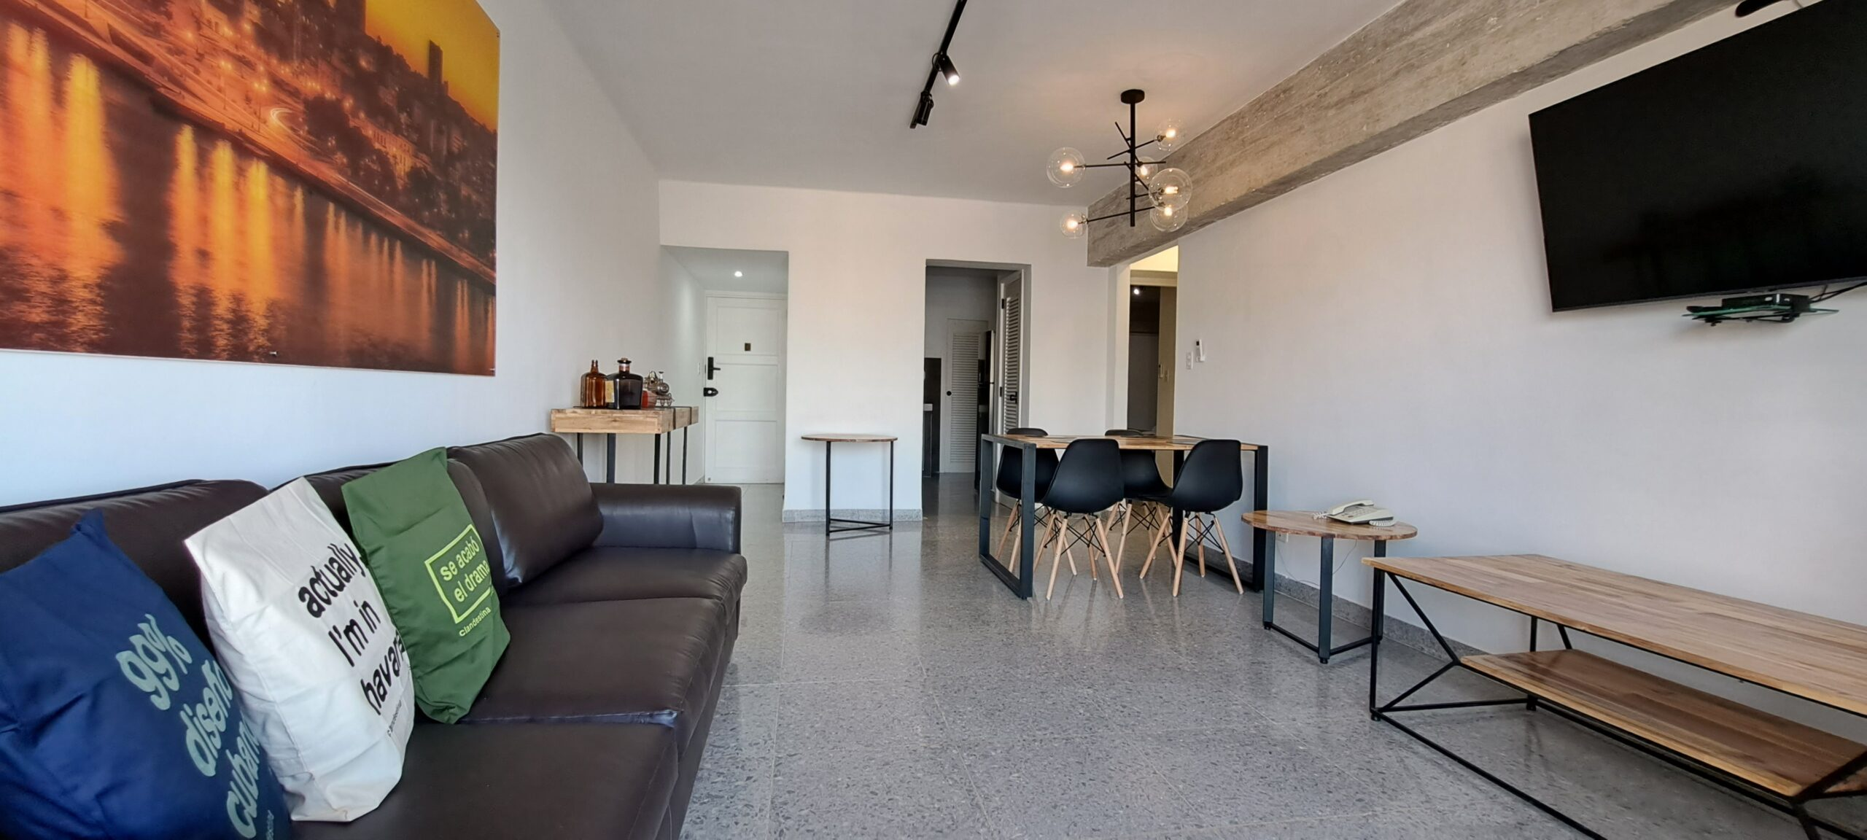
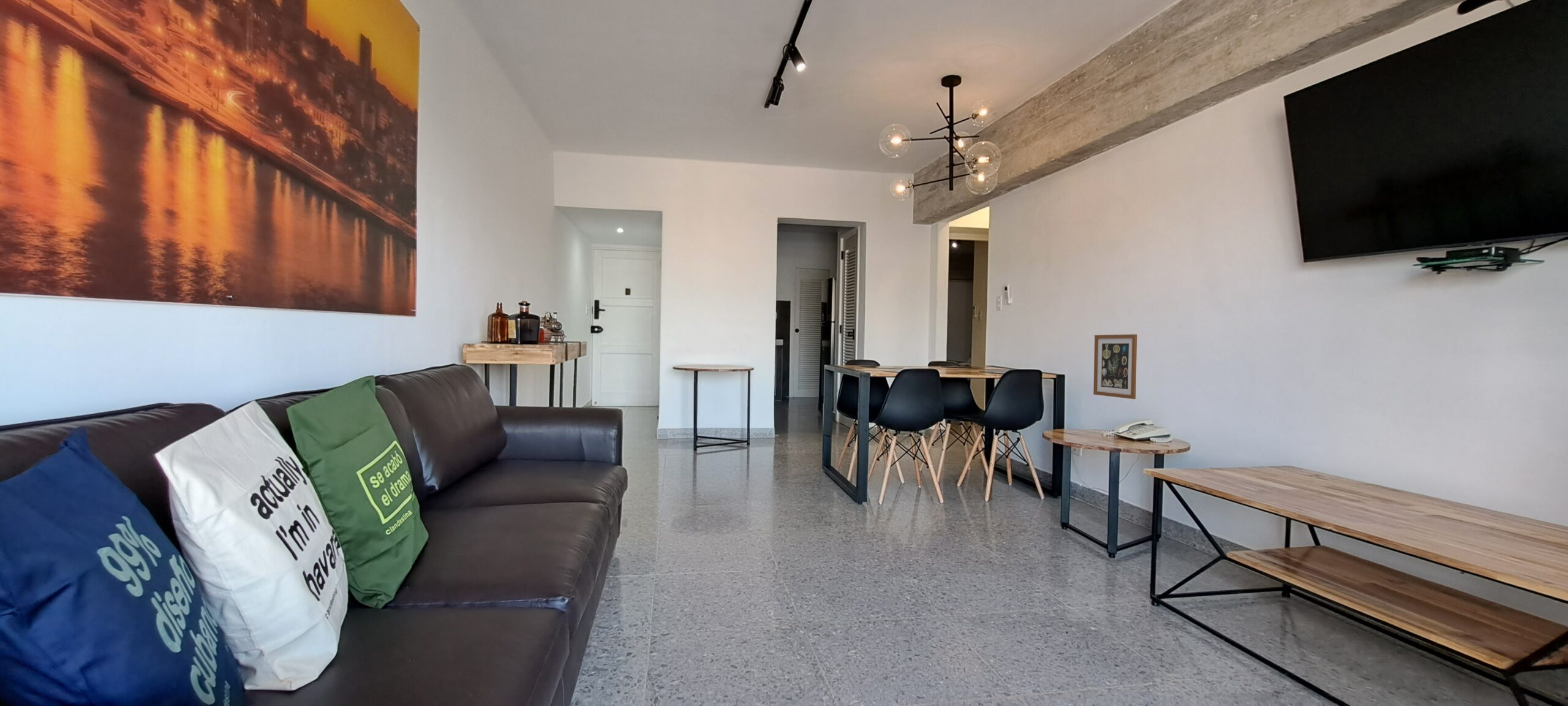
+ wall art [1093,333,1137,400]
